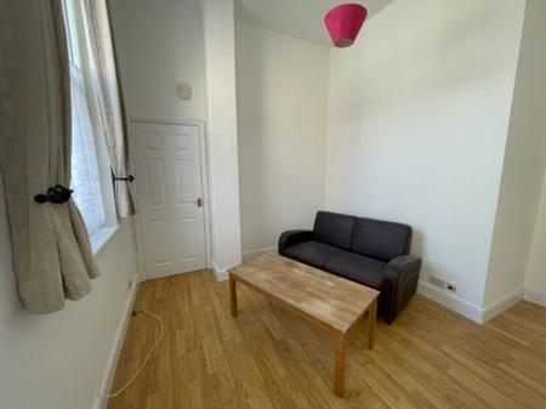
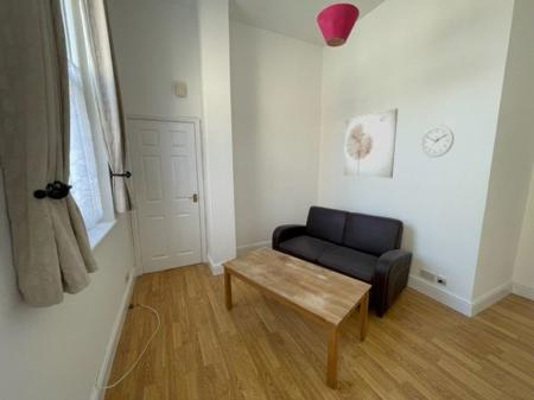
+ wall clock [419,125,454,158]
+ wall art [343,108,399,179]
